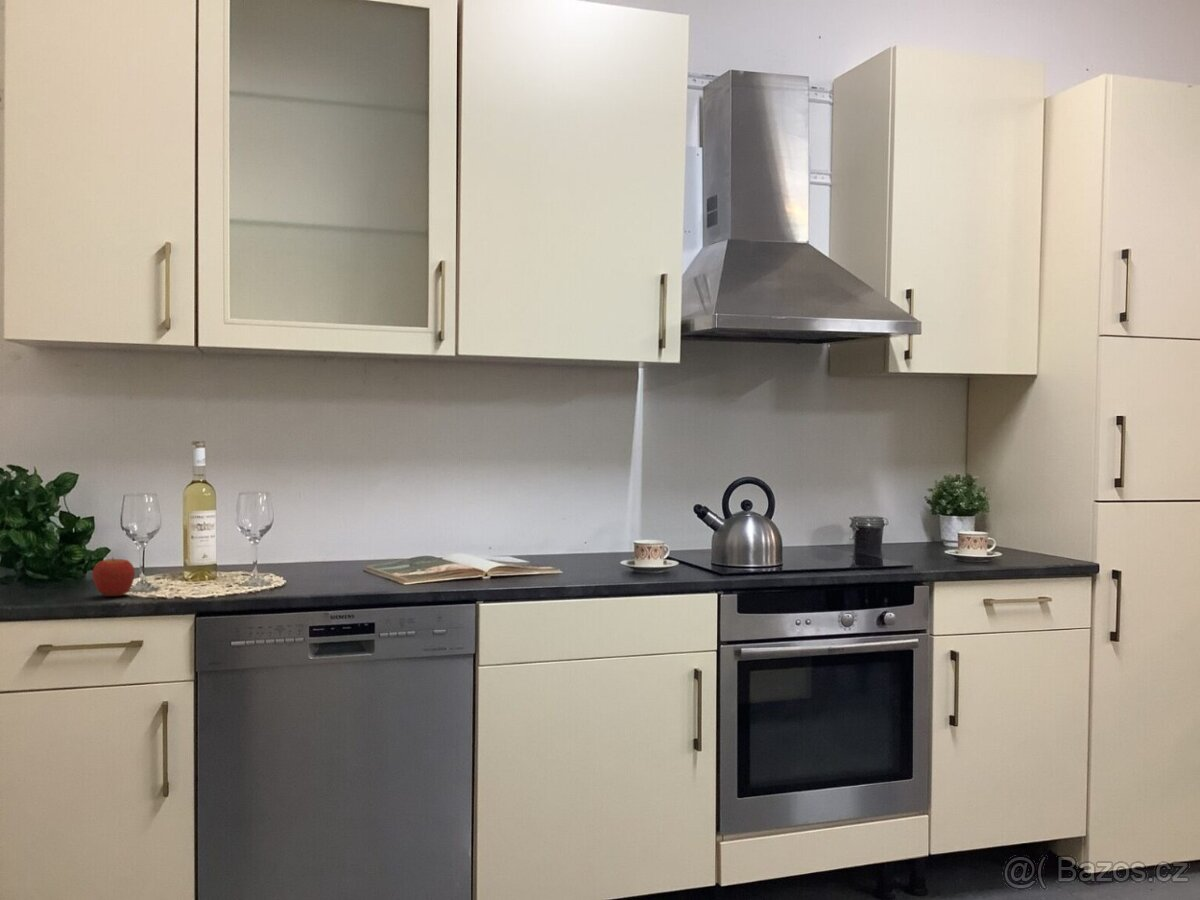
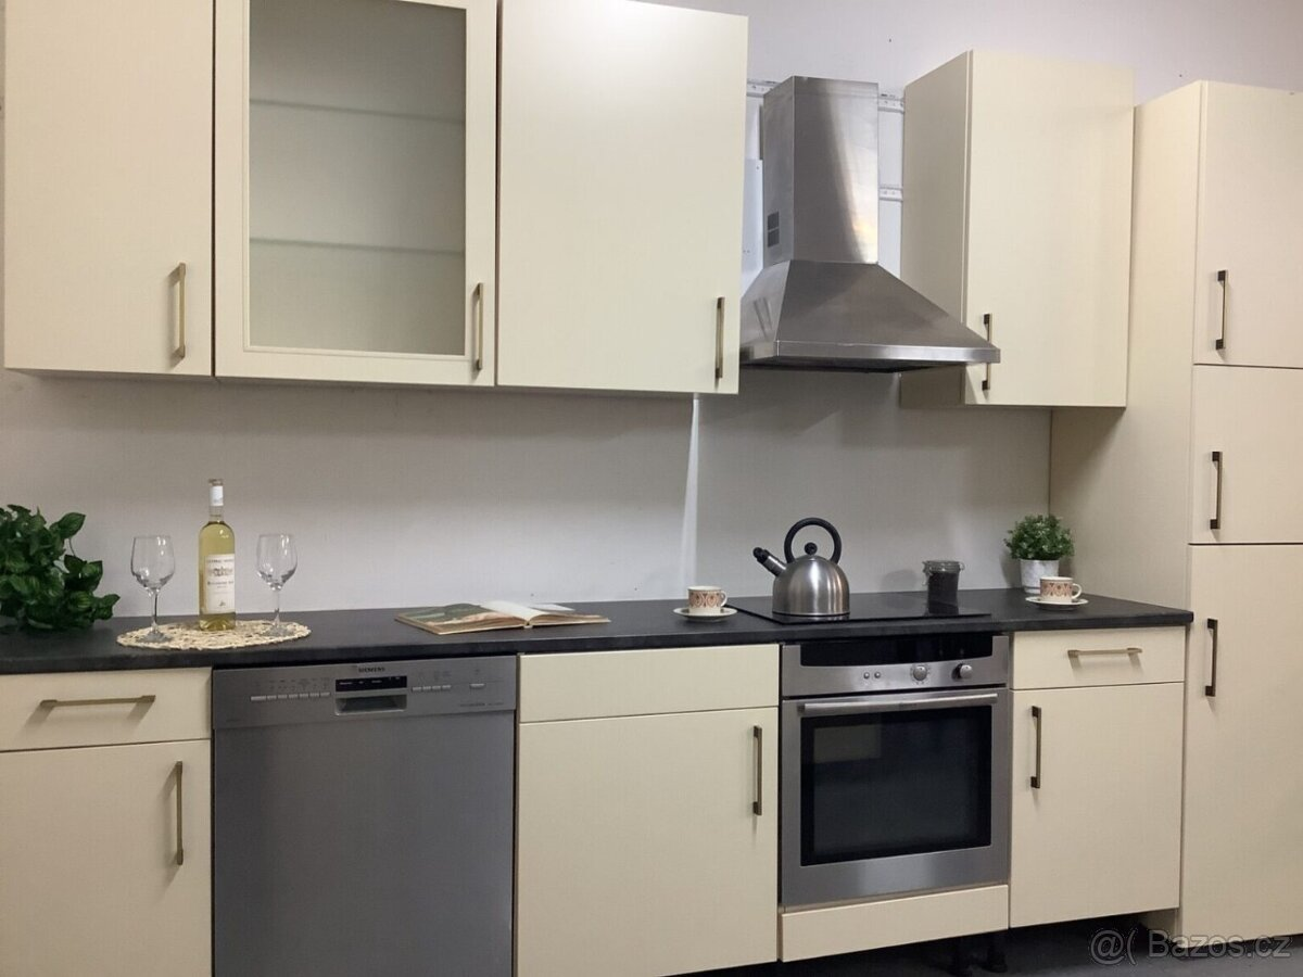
- apple [91,556,136,597]
